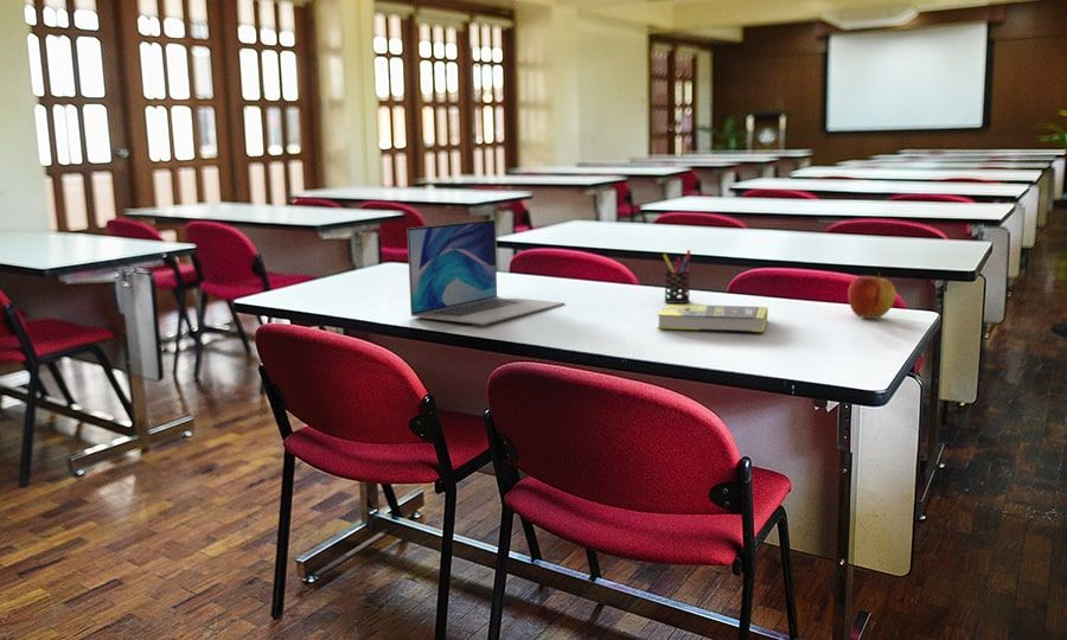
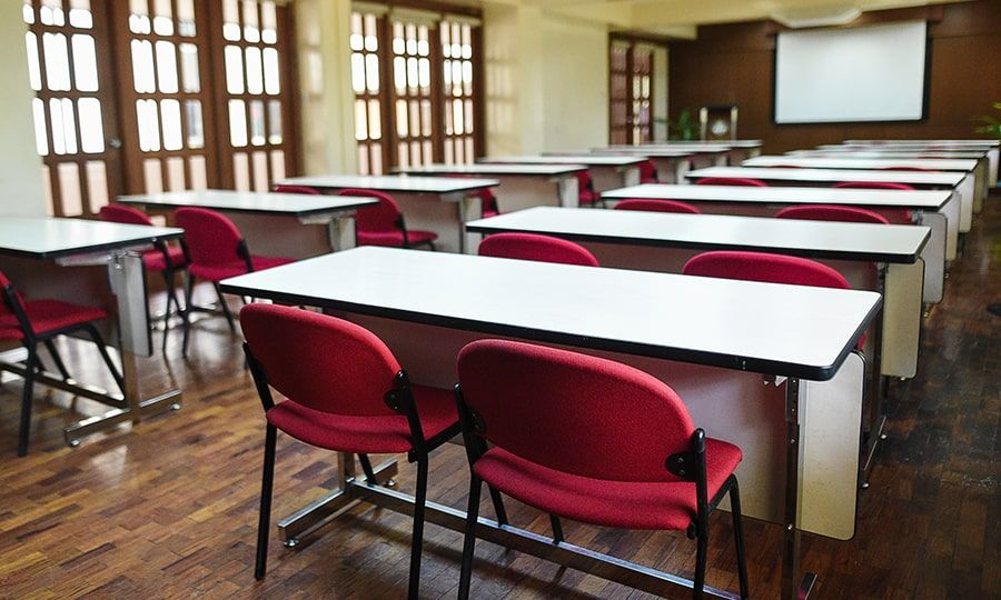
- apple [846,271,897,320]
- laptop [407,218,566,326]
- pen holder [662,249,691,305]
- book [656,303,768,333]
